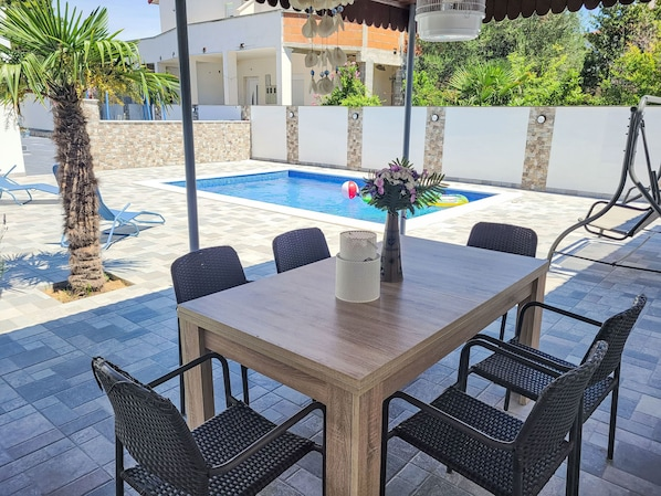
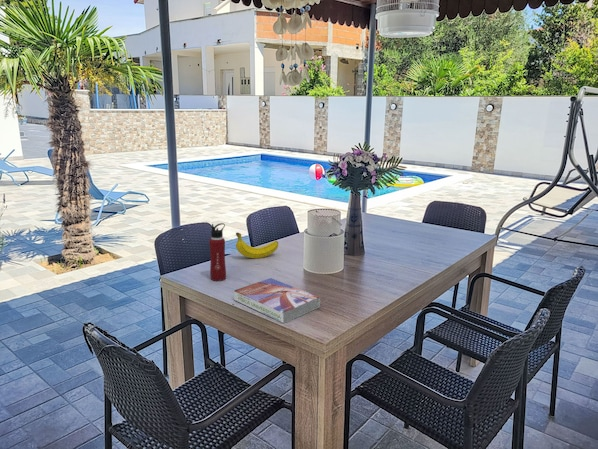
+ water bottle [208,222,227,282]
+ textbook [233,277,321,324]
+ fruit [235,232,279,259]
